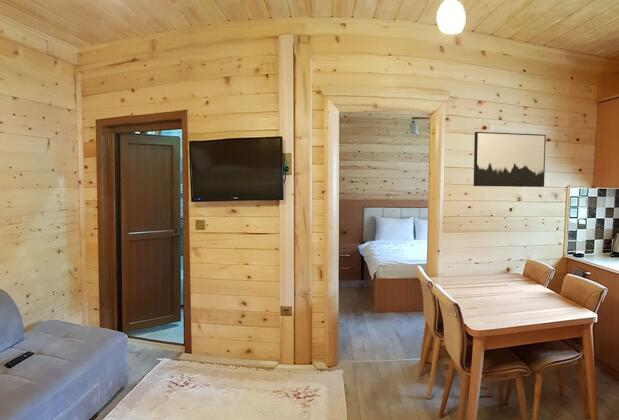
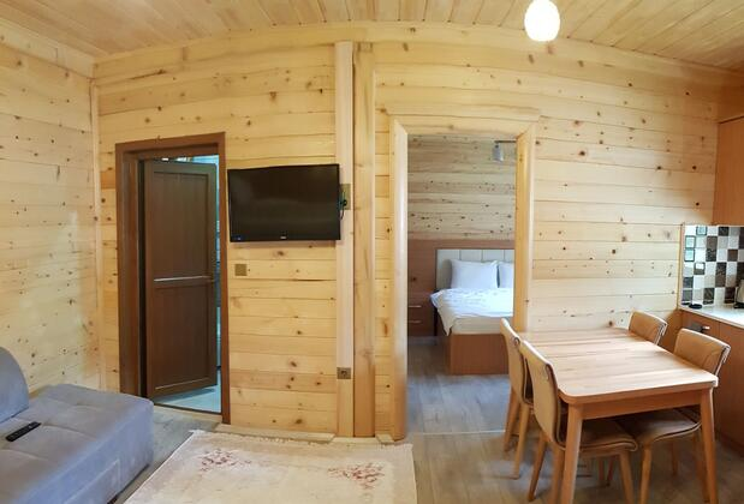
- wall art [473,131,547,188]
